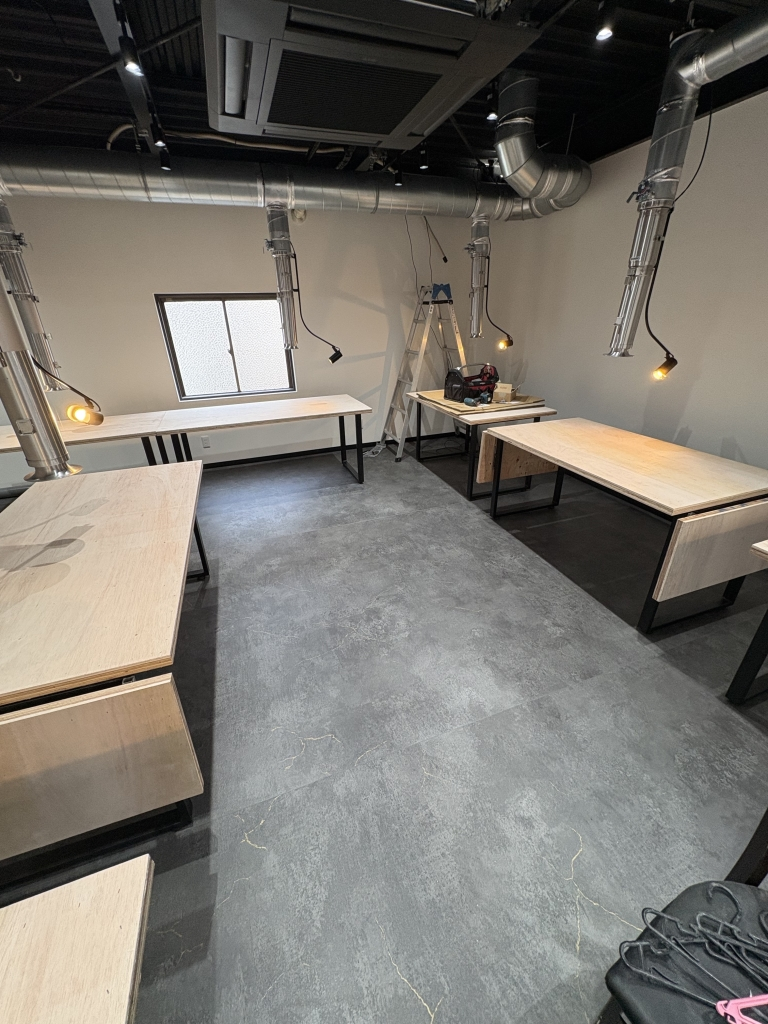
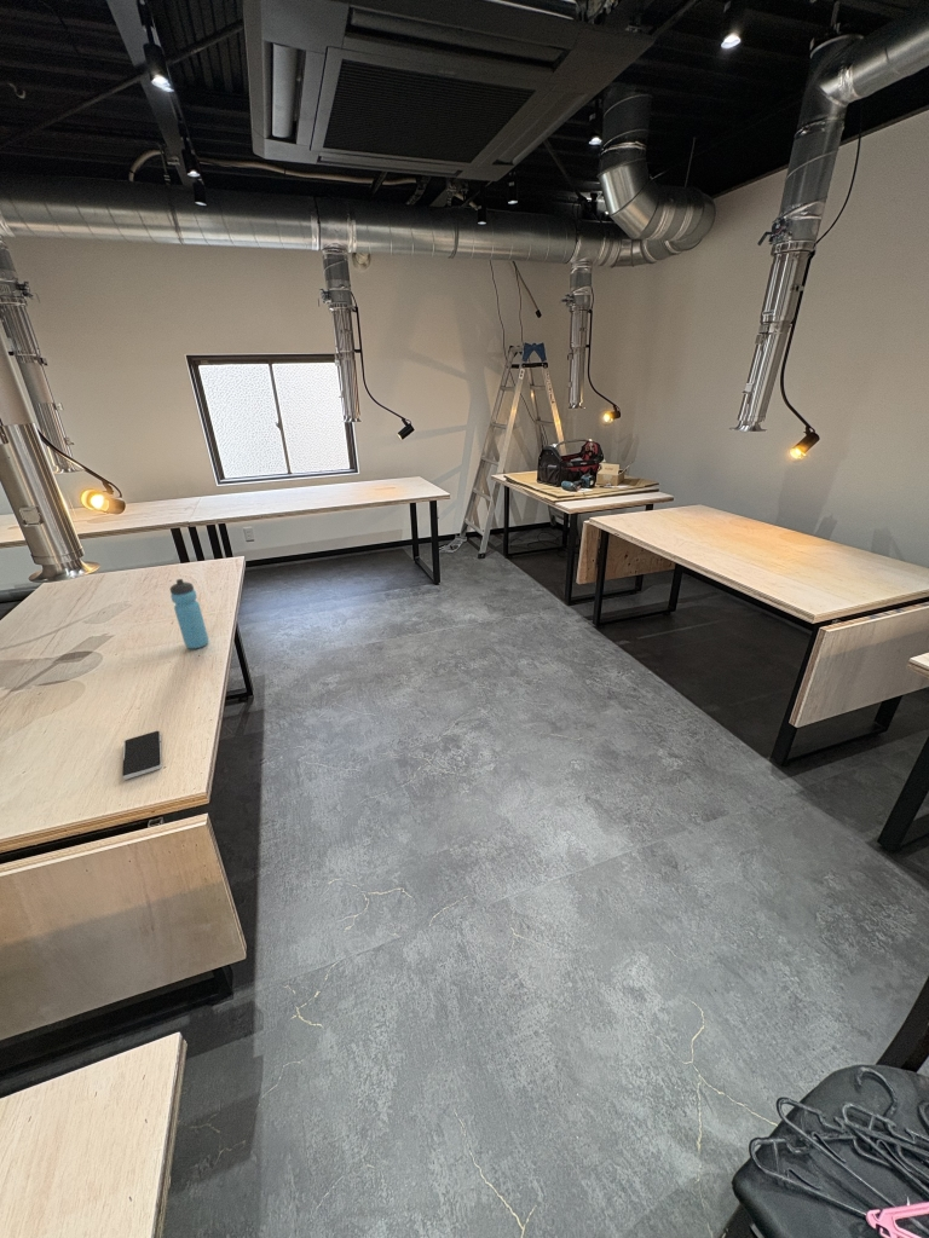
+ water bottle [169,578,209,649]
+ smartphone [121,730,163,781]
